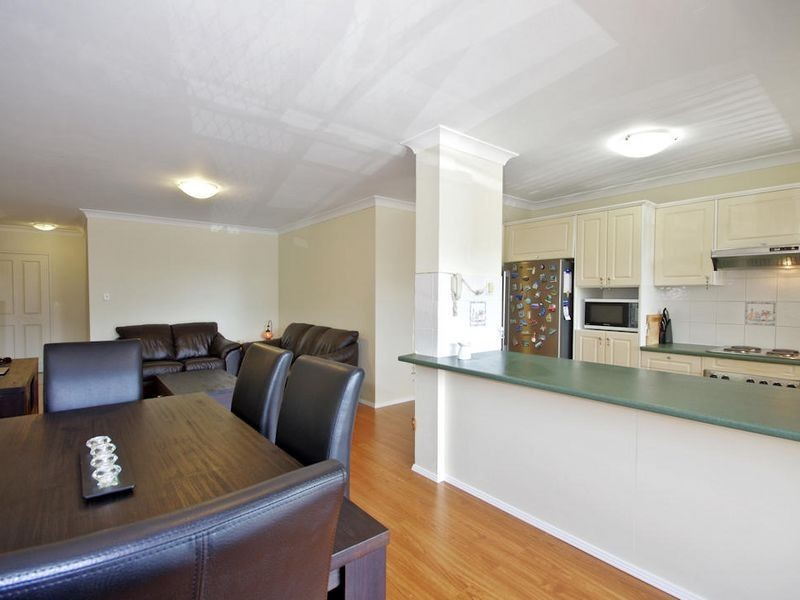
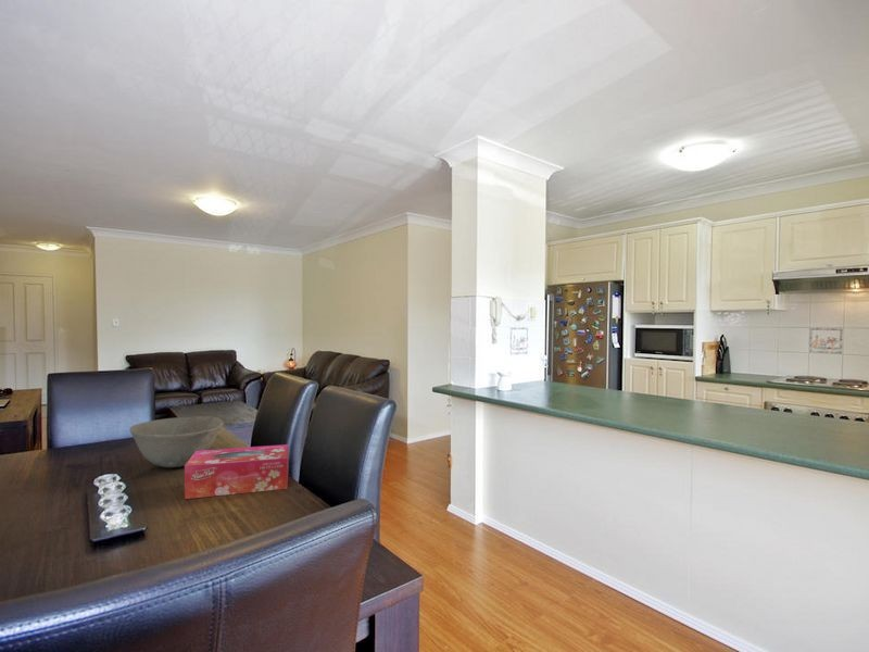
+ bowl [128,415,225,468]
+ tissue box [184,443,289,500]
